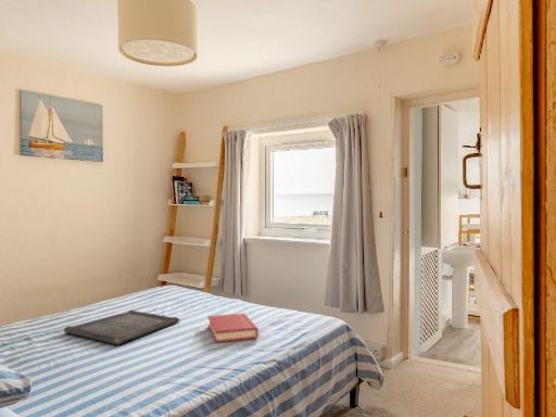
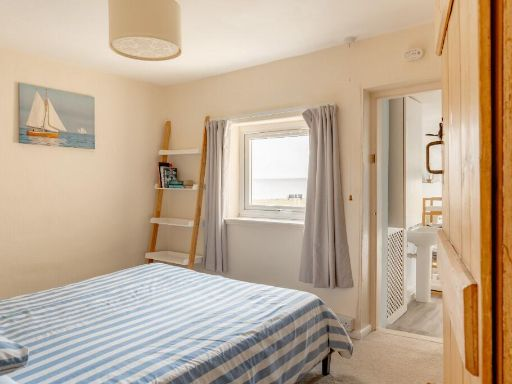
- serving tray [63,309,180,346]
- hardback book [207,313,260,344]
